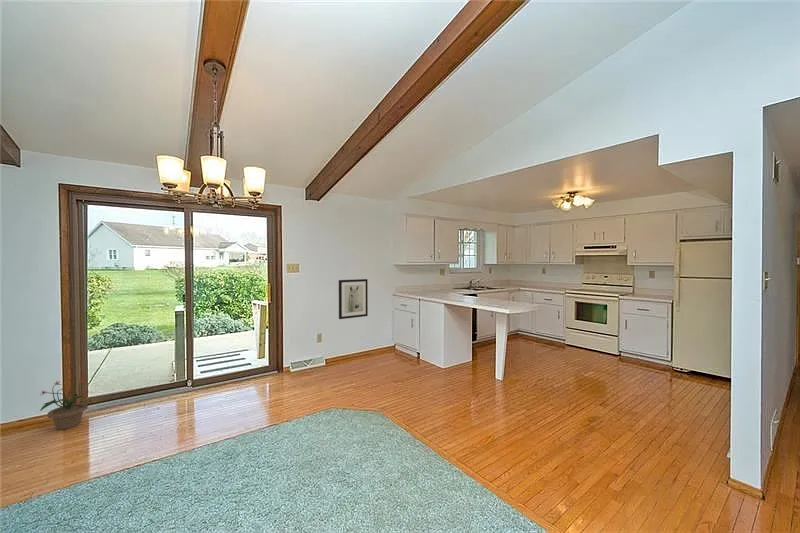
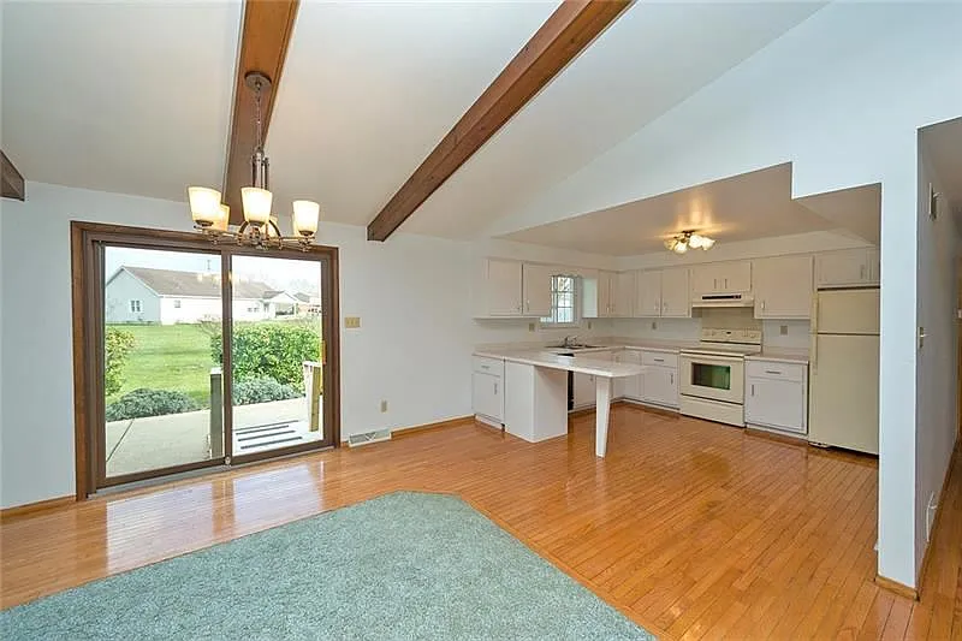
- potted plant [39,377,92,431]
- wall art [338,278,369,320]
